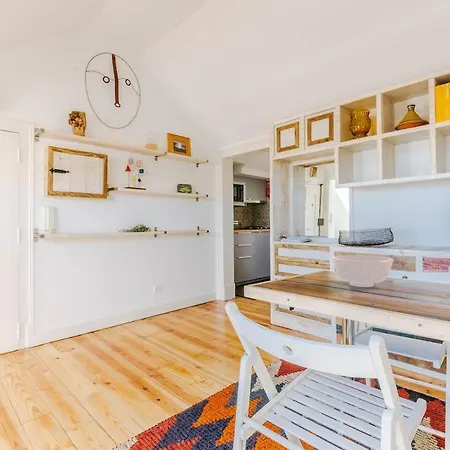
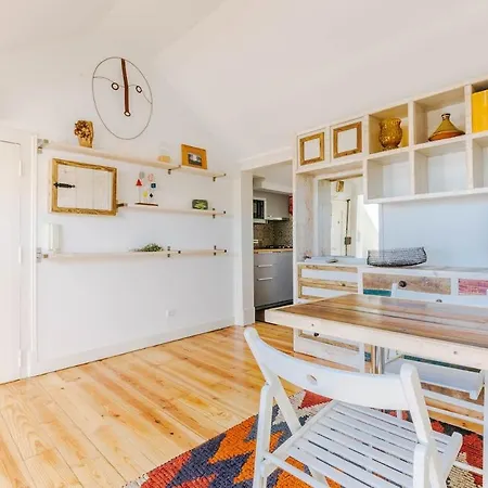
- bowl [331,254,394,288]
